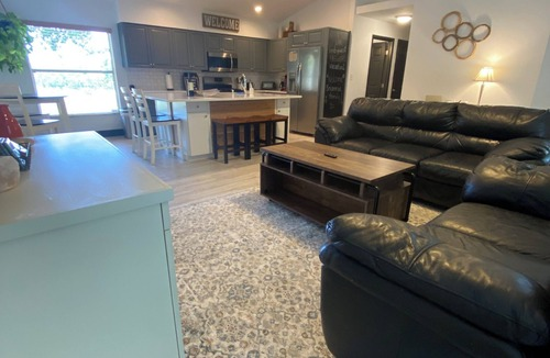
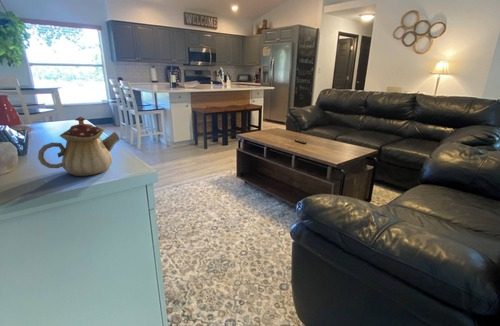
+ teapot [37,116,121,177]
